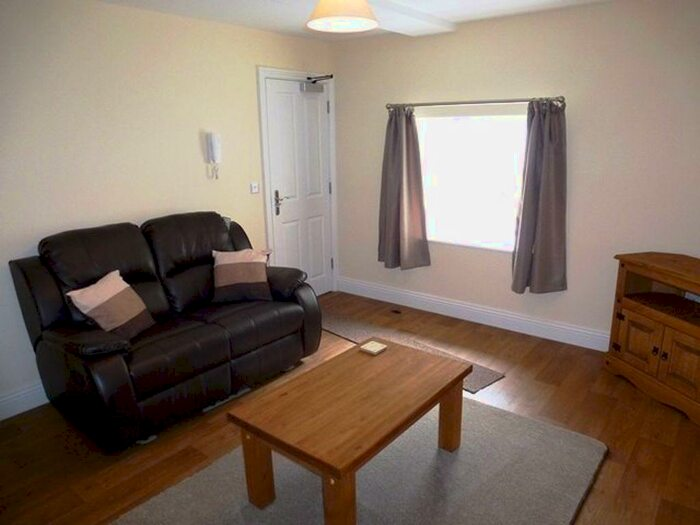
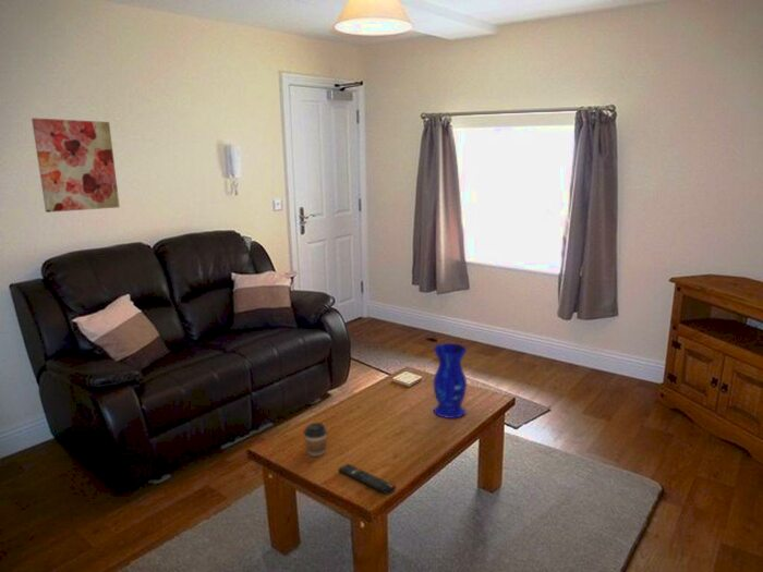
+ coffee cup [303,422,328,458]
+ remote control [337,463,397,496]
+ vase [432,342,468,419]
+ wall art [31,117,121,214]
